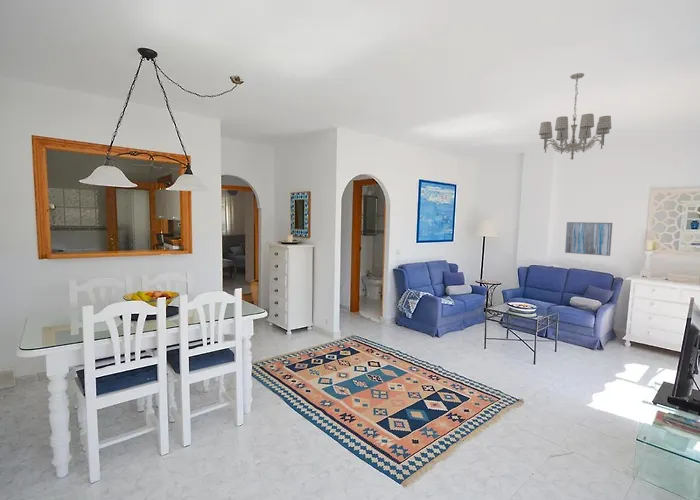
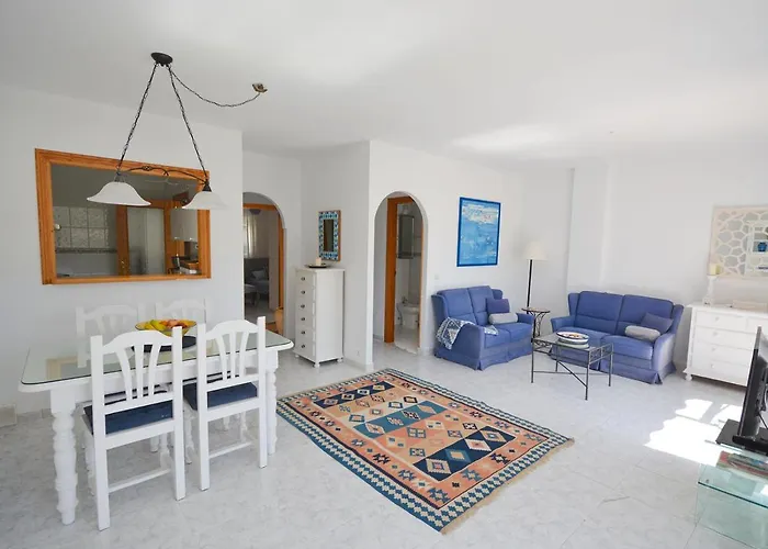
- chandelier [538,72,612,161]
- wall art [564,221,613,257]
